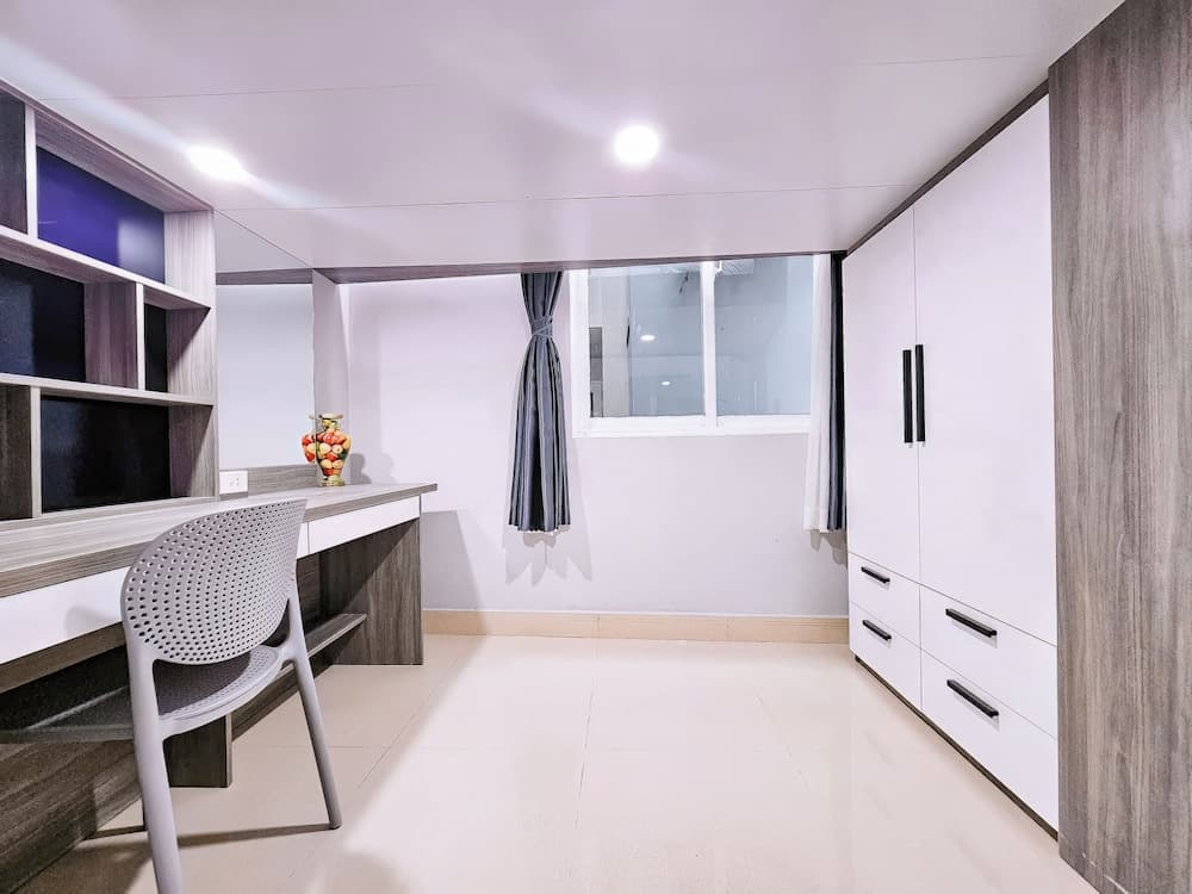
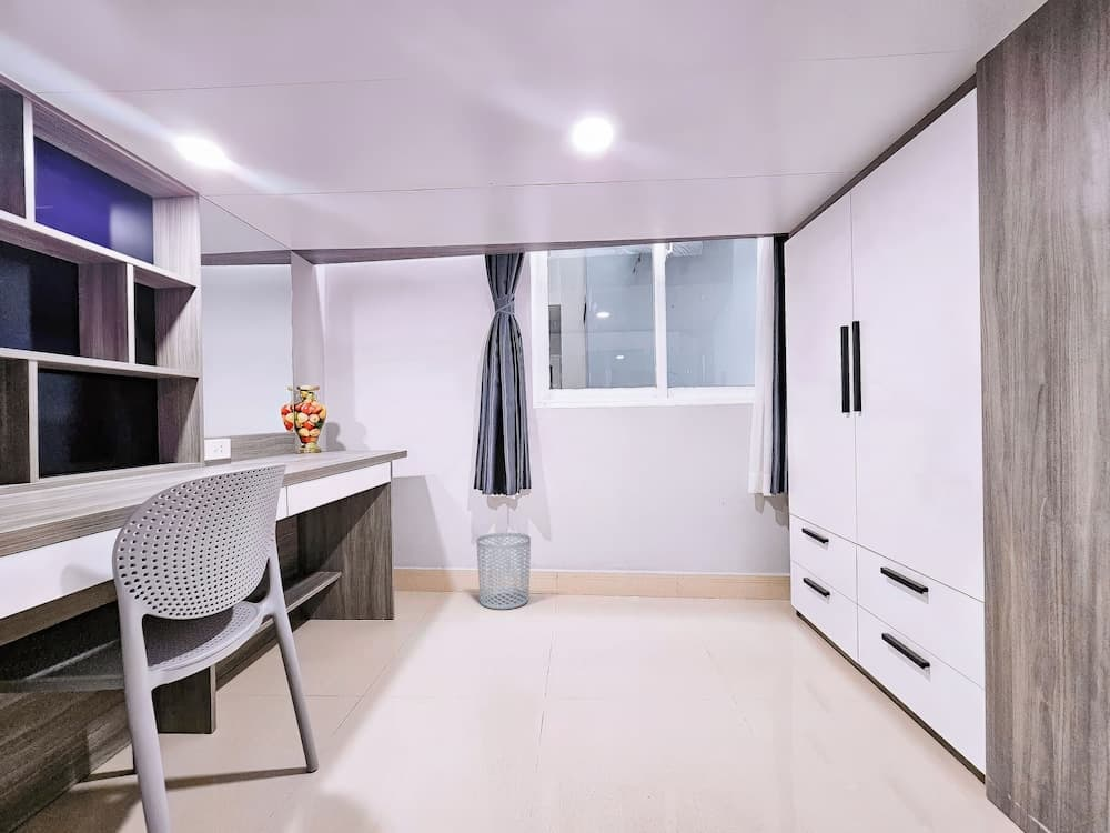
+ waste bin [475,531,532,610]
